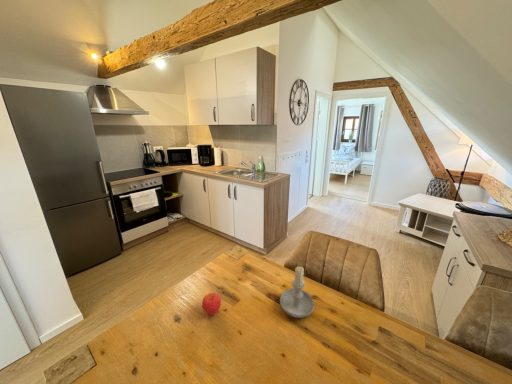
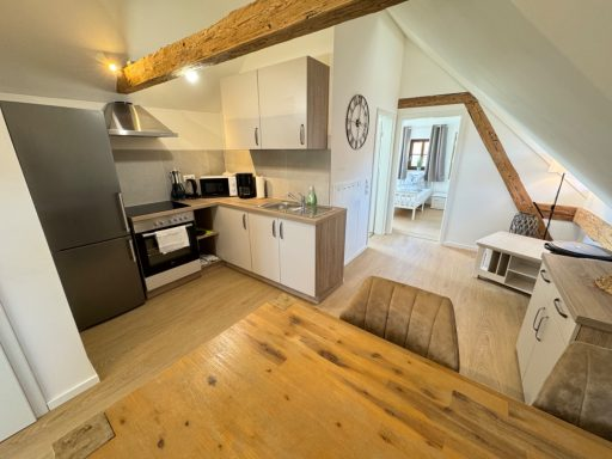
- candle [279,265,315,319]
- apple [201,292,222,316]
